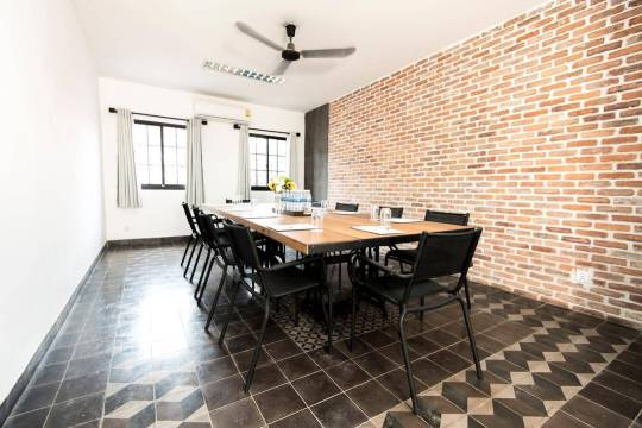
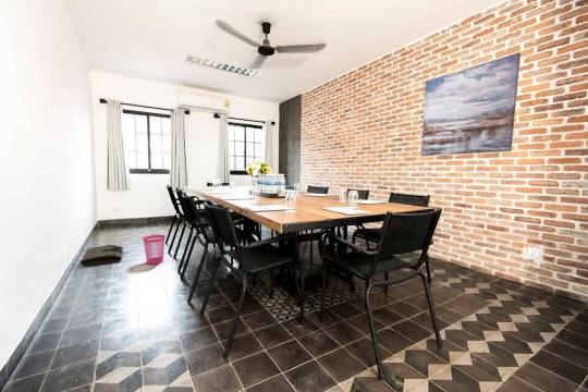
+ waste basket [142,234,167,266]
+ tool roll [78,244,124,267]
+ wall art [420,51,522,157]
